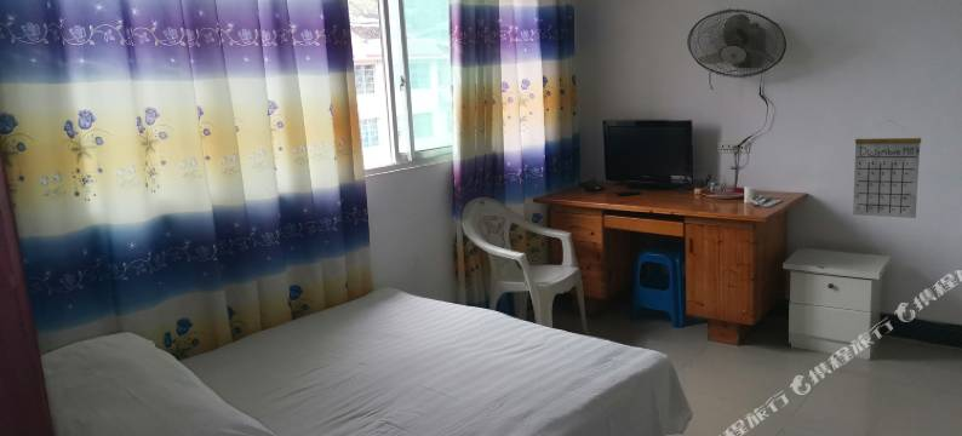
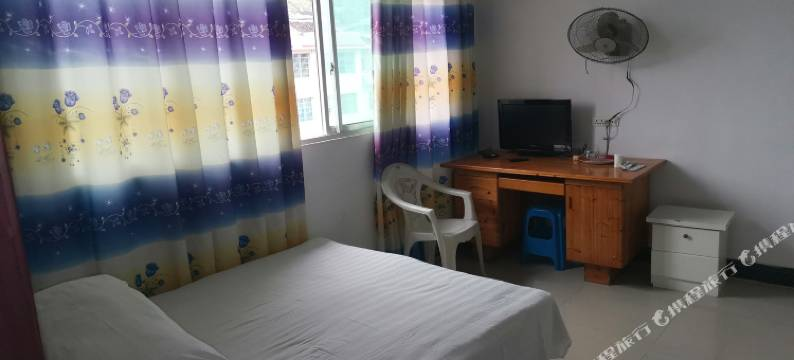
- calendar [852,119,922,219]
